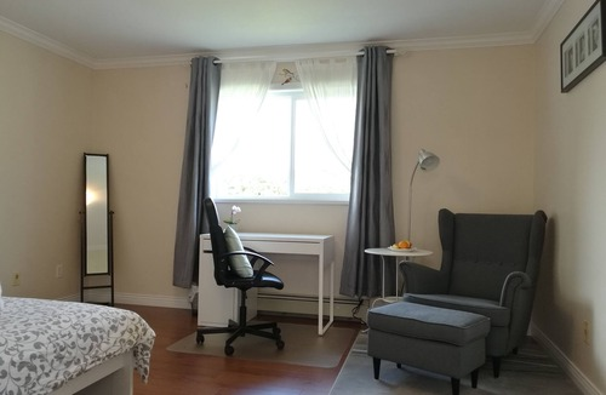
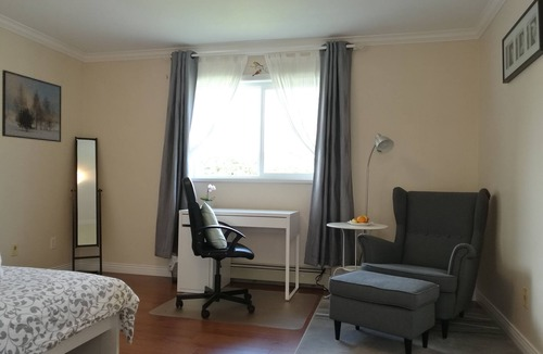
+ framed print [1,69,62,143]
